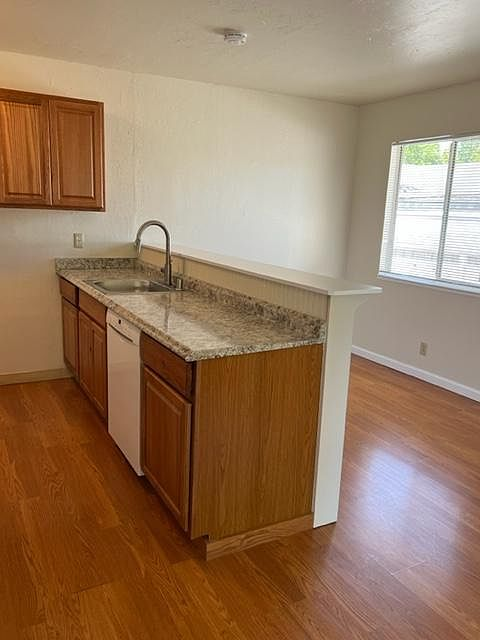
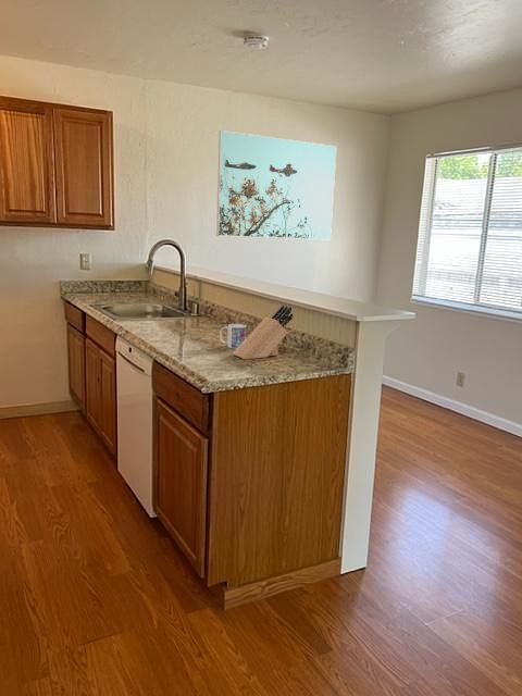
+ mug [219,323,248,349]
+ knife block [232,304,294,360]
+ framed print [215,129,338,240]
